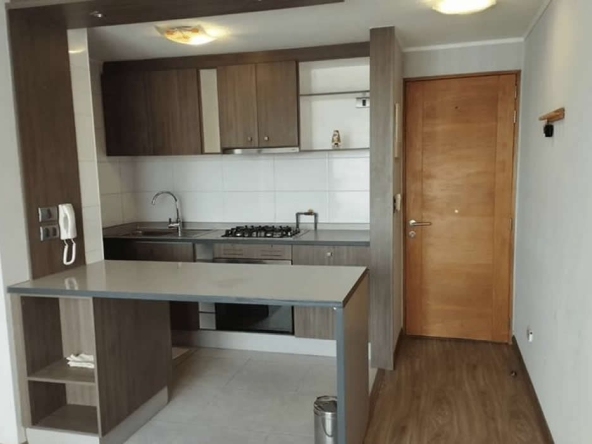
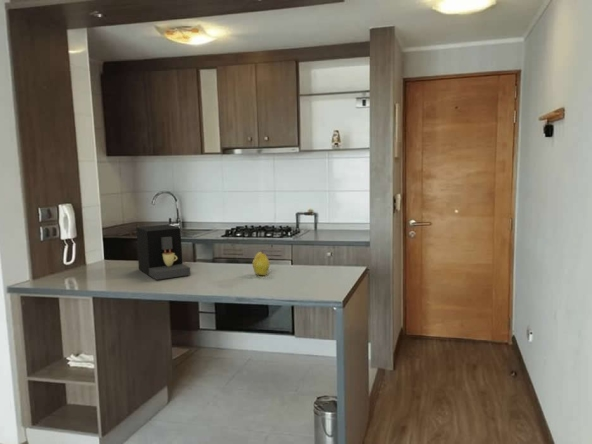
+ coffee maker [135,224,192,281]
+ fruit [251,251,271,276]
